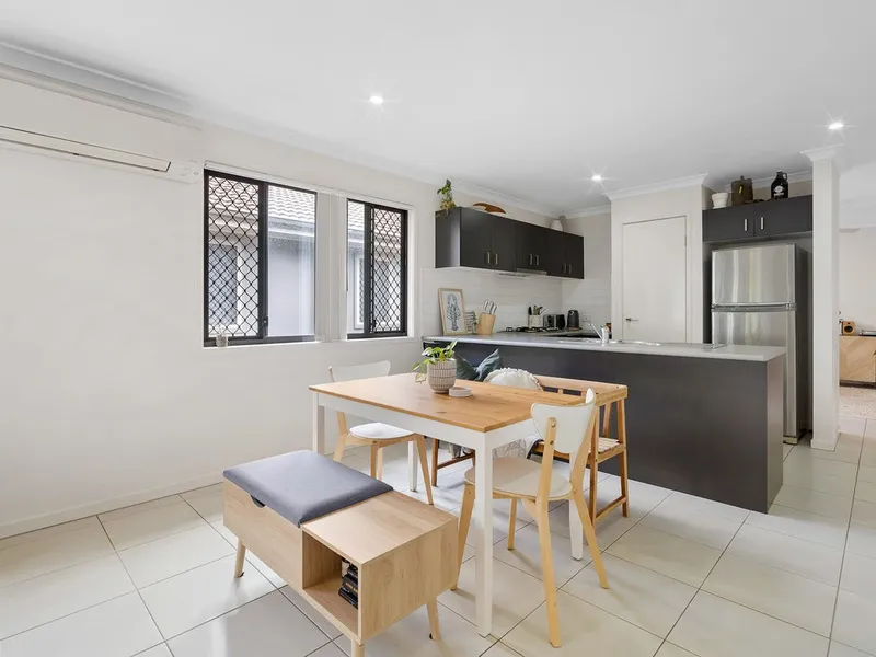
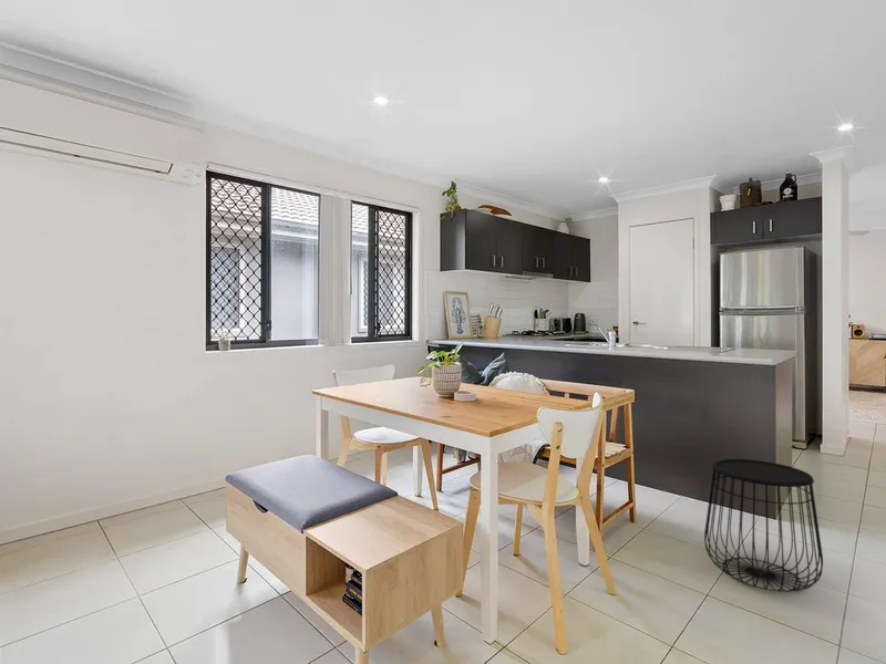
+ side table [703,458,824,593]
